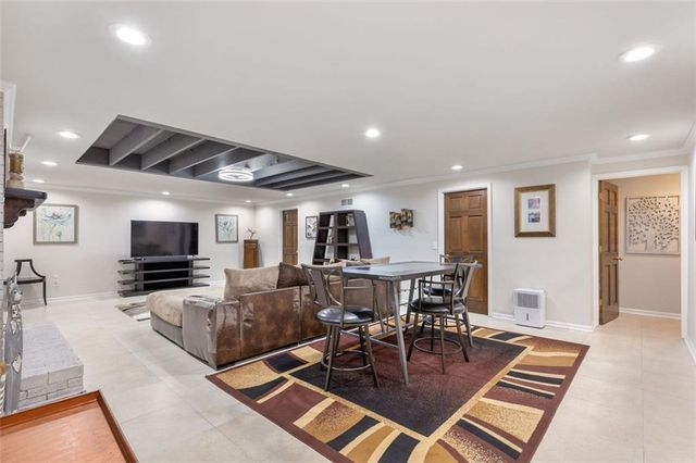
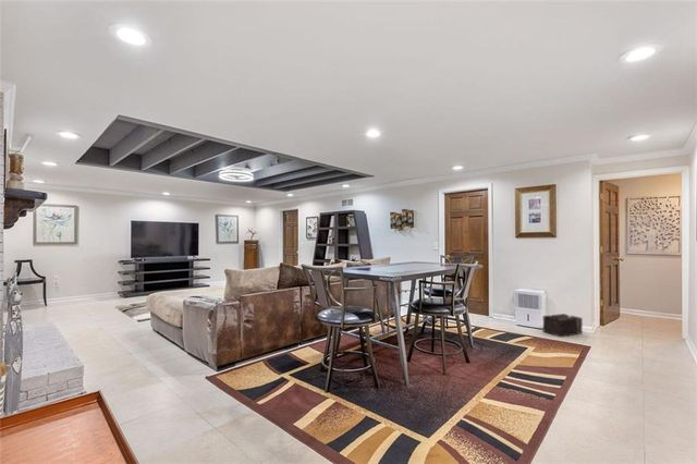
+ cardboard box [542,313,584,338]
